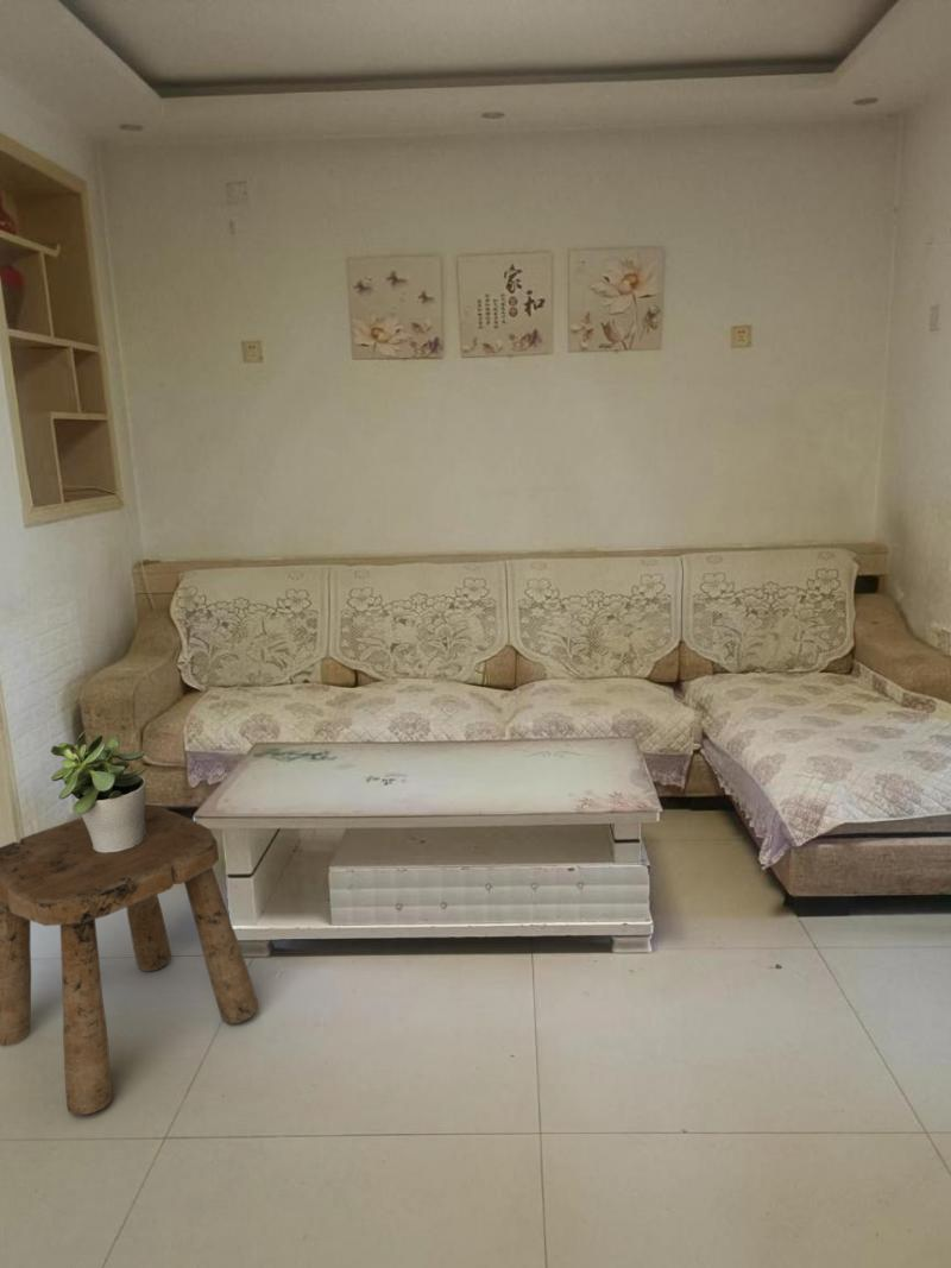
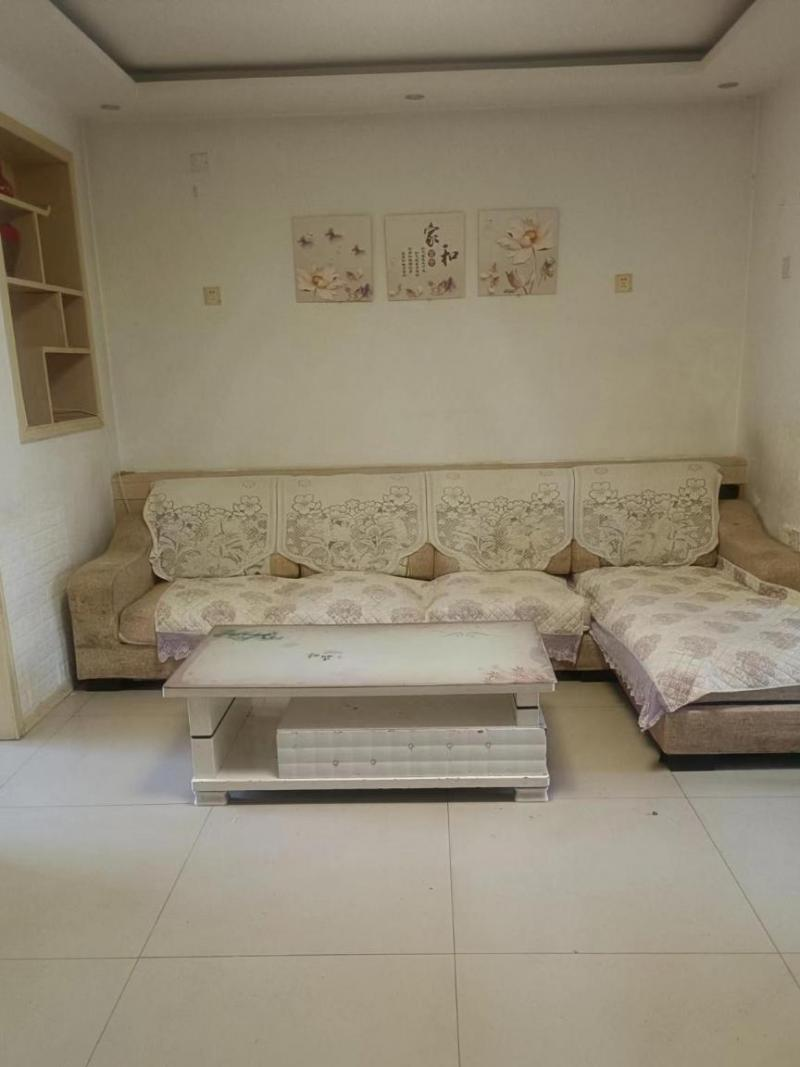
- potted plant [50,730,147,853]
- stool [0,803,259,1116]
